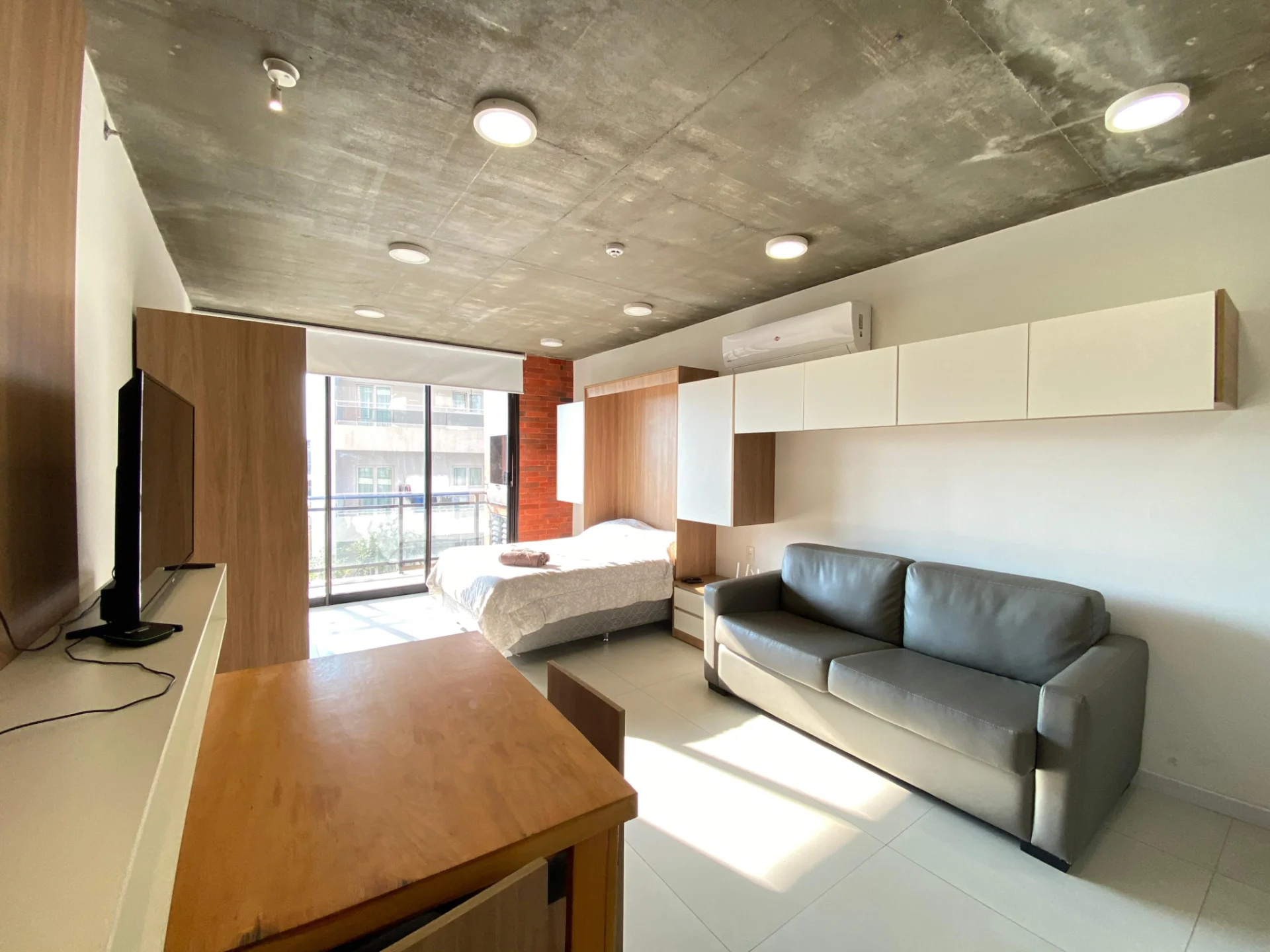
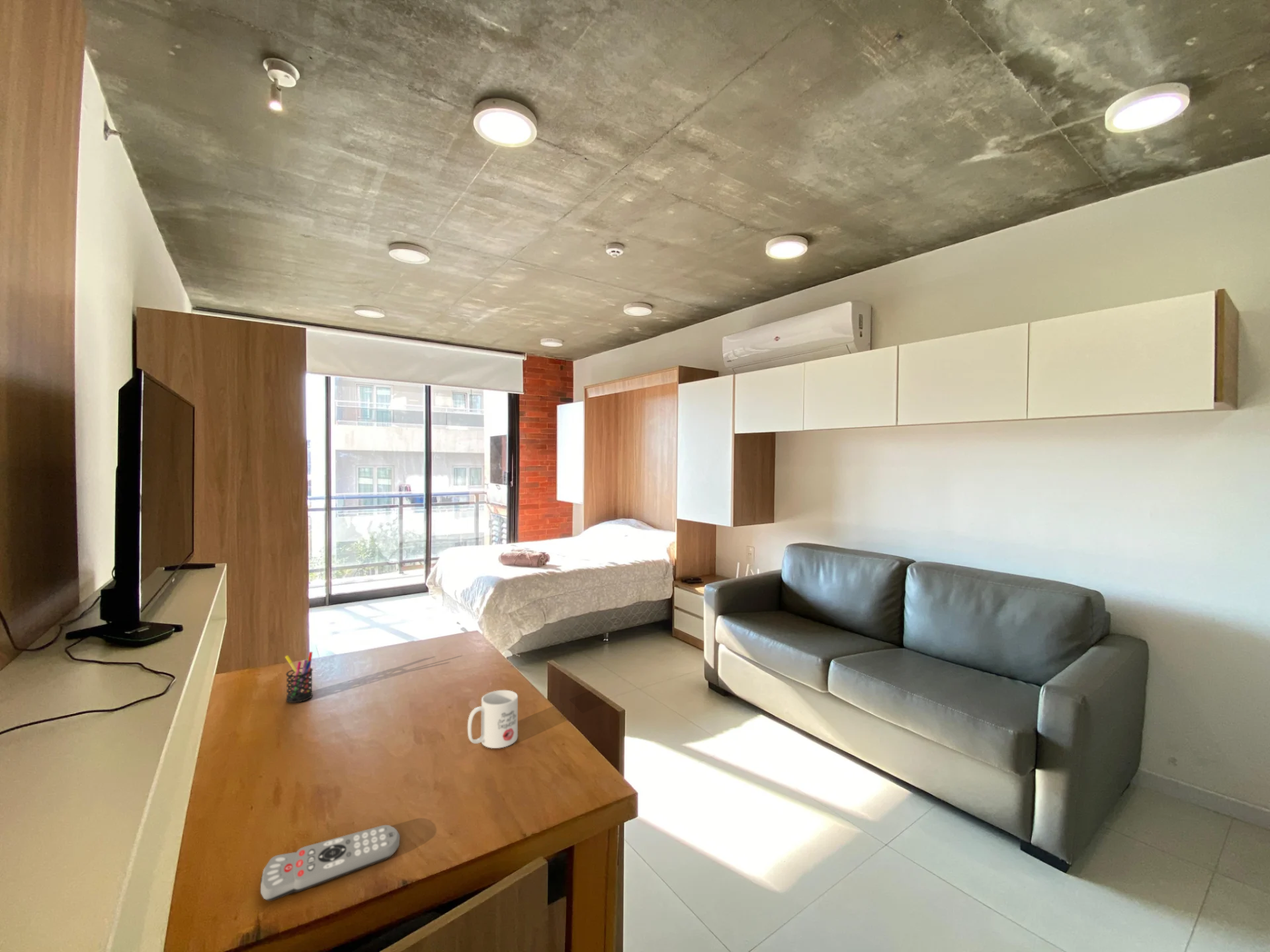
+ remote control [260,824,400,902]
+ mug [467,690,519,749]
+ pen holder [284,651,314,703]
